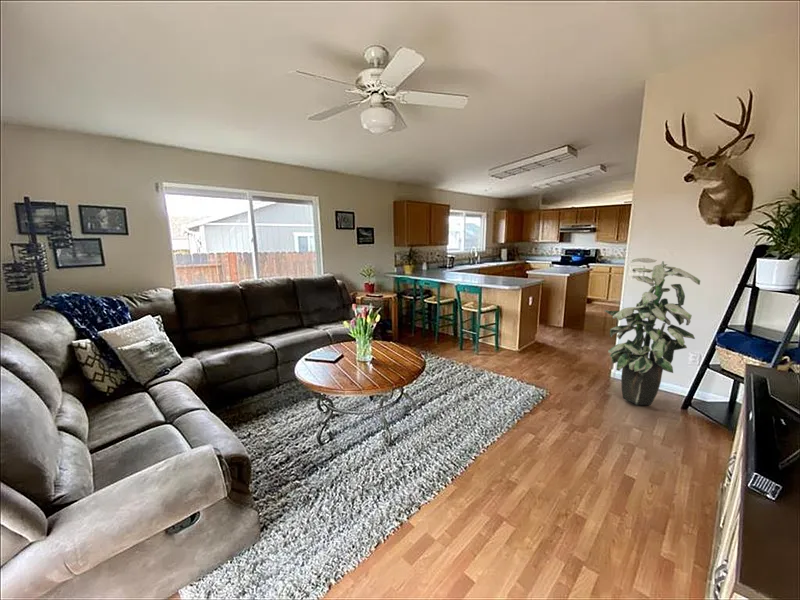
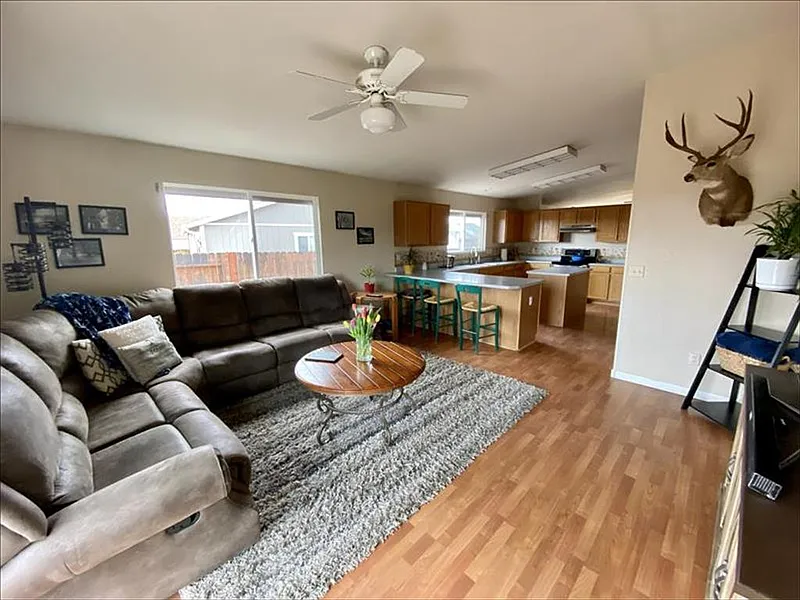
- indoor plant [604,257,701,406]
